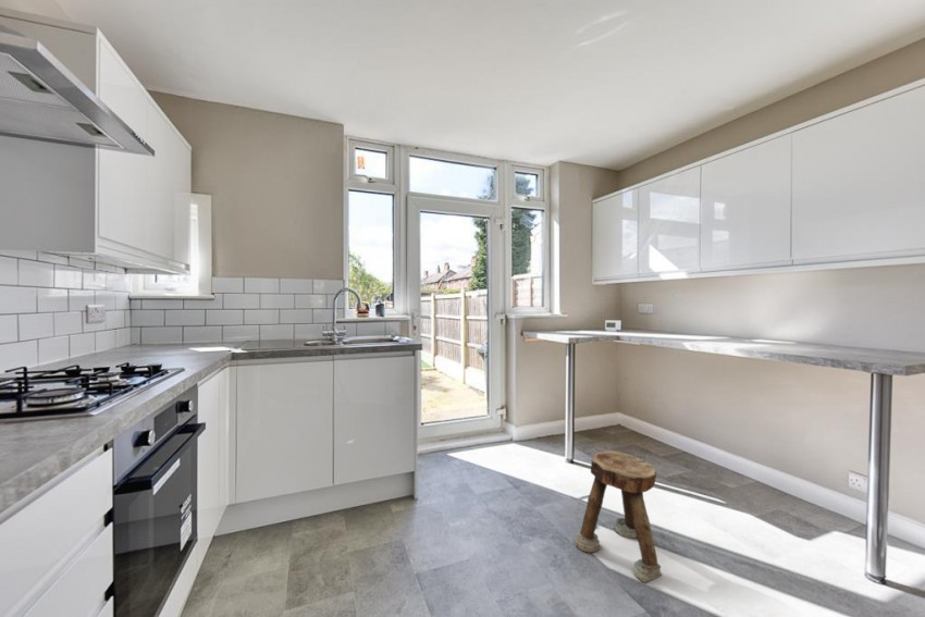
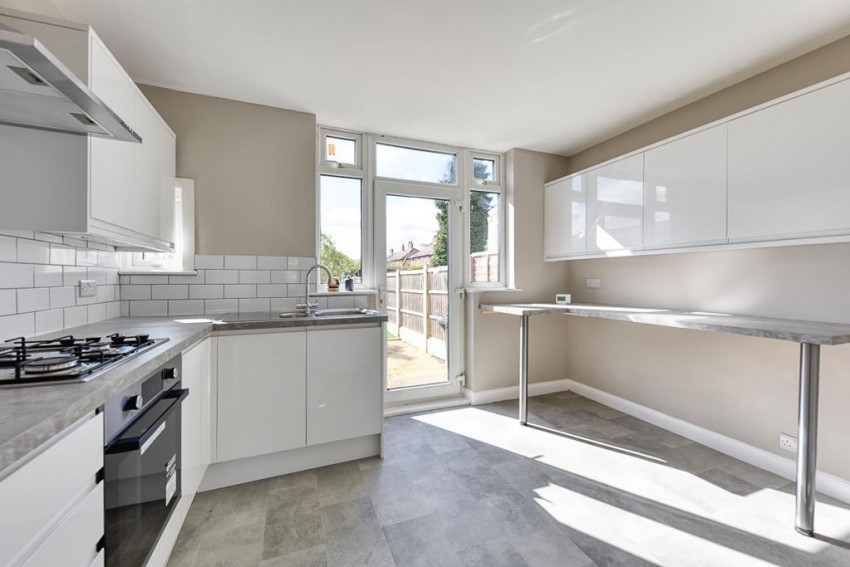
- stool [574,449,662,583]
